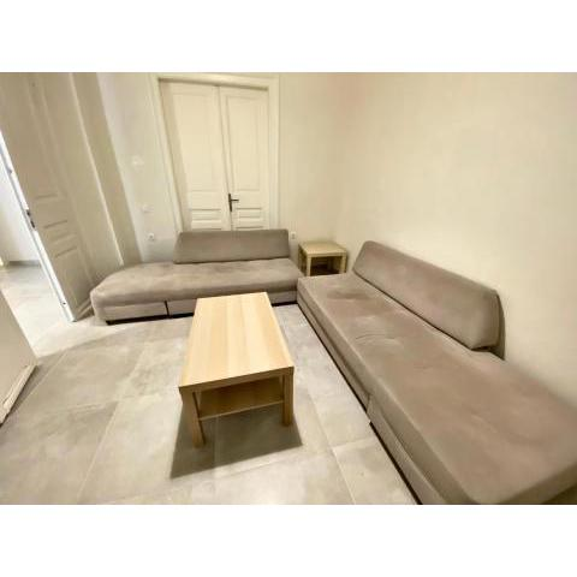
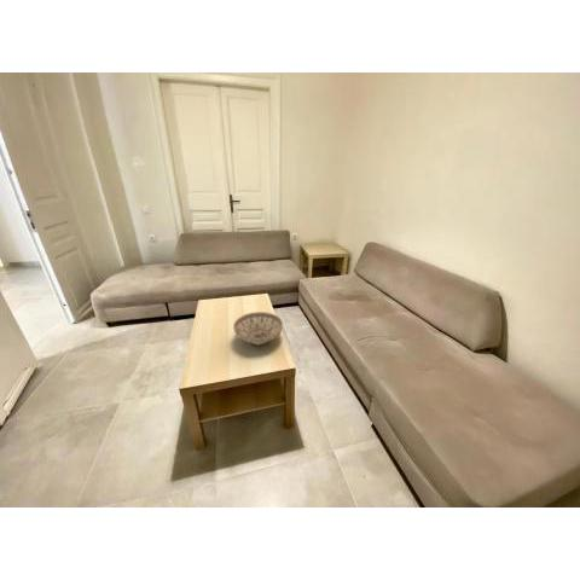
+ decorative bowl [232,311,284,347]
